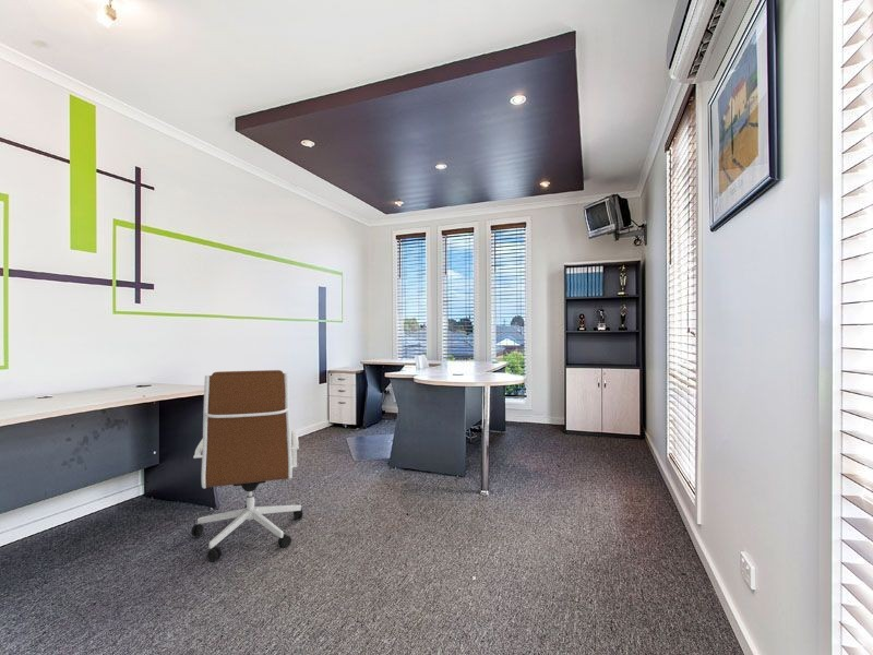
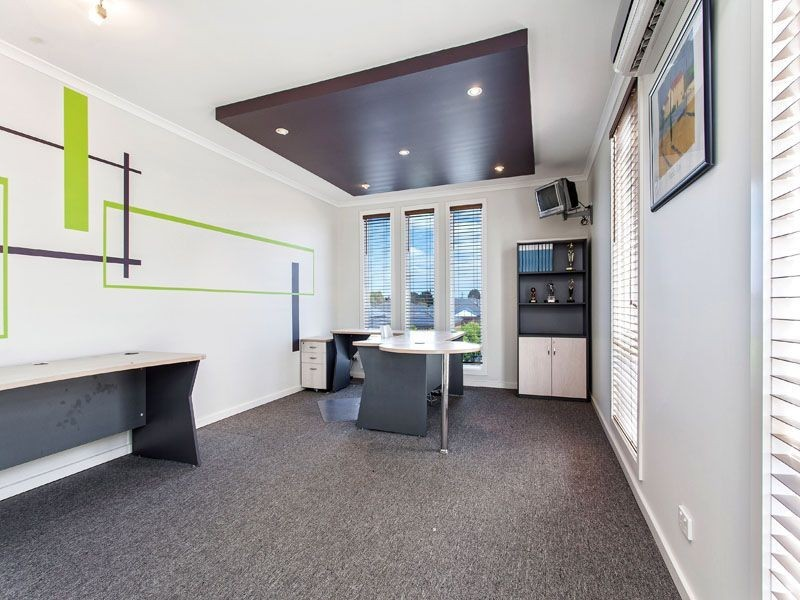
- office chair [190,369,304,563]
